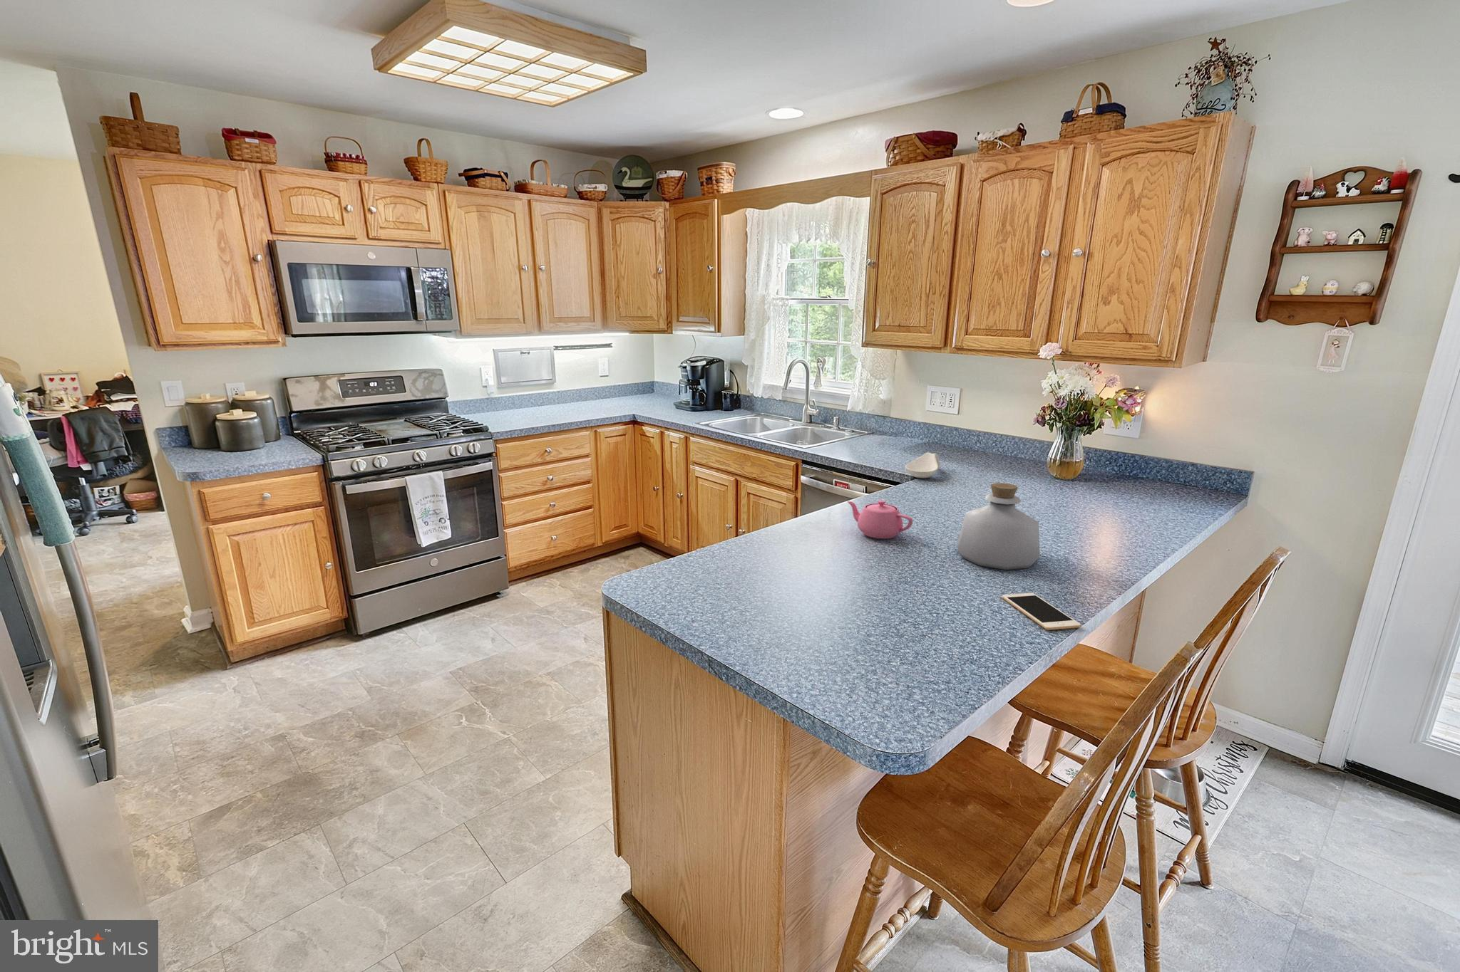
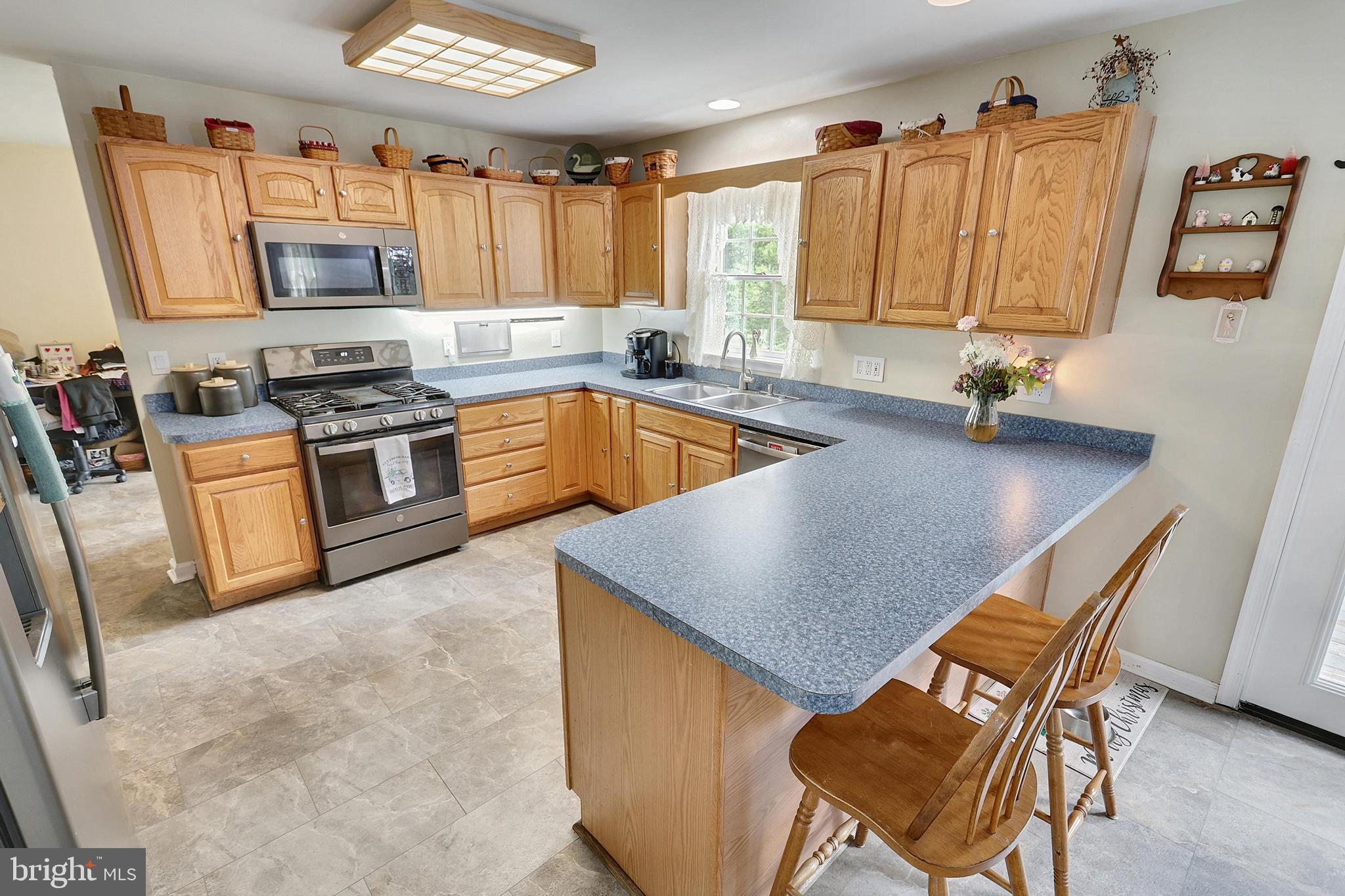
- spoon rest [904,451,940,478]
- teapot [847,499,913,539]
- cell phone [1001,592,1081,631]
- bottle [956,482,1041,571]
